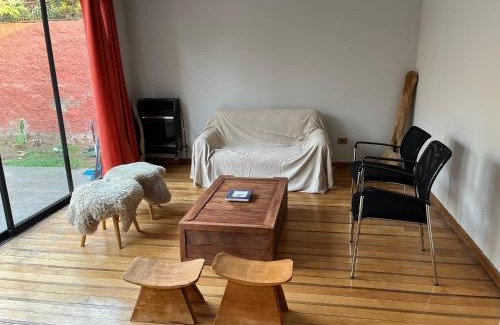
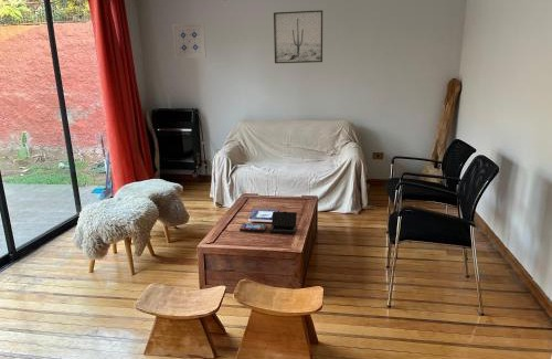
+ wall art [171,22,208,60]
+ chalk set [238,211,298,234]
+ wall art [273,9,323,64]
